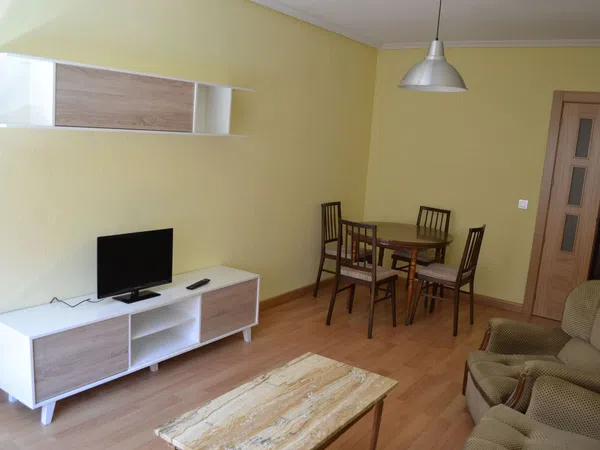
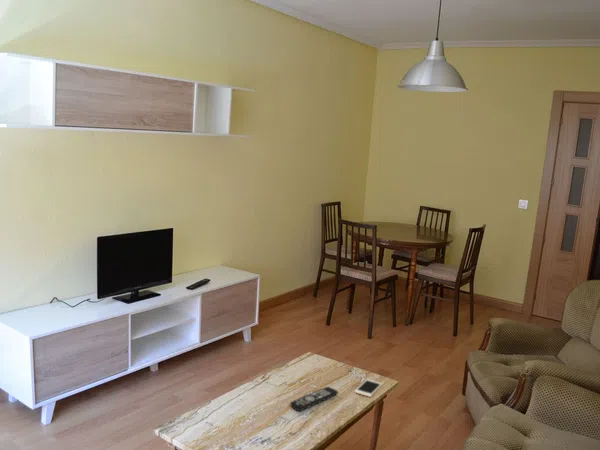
+ cell phone [353,378,383,398]
+ remote control [289,386,339,412]
